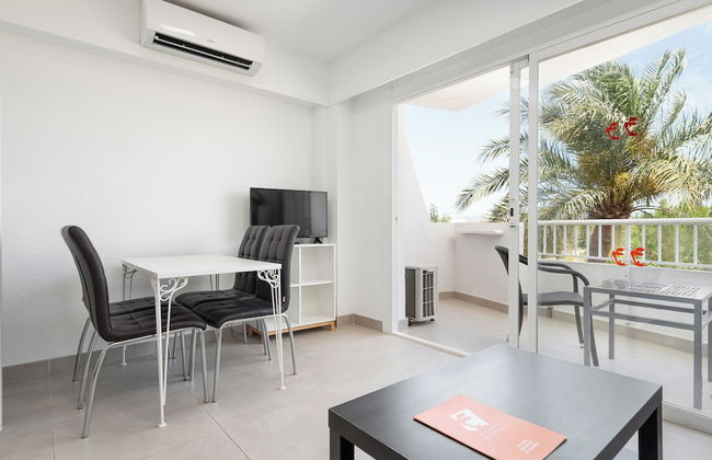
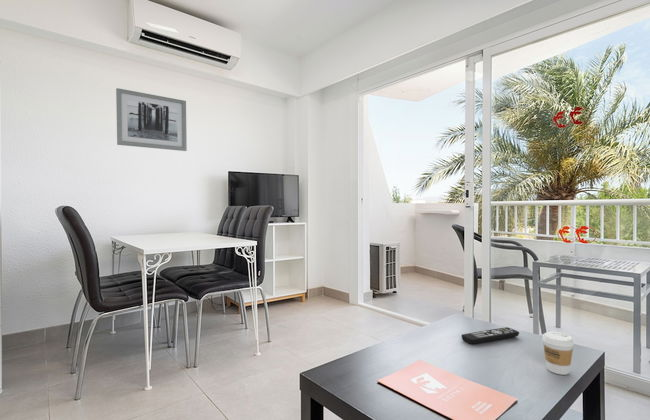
+ coffee cup [541,331,575,376]
+ wall art [115,87,188,152]
+ remote control [461,326,520,345]
